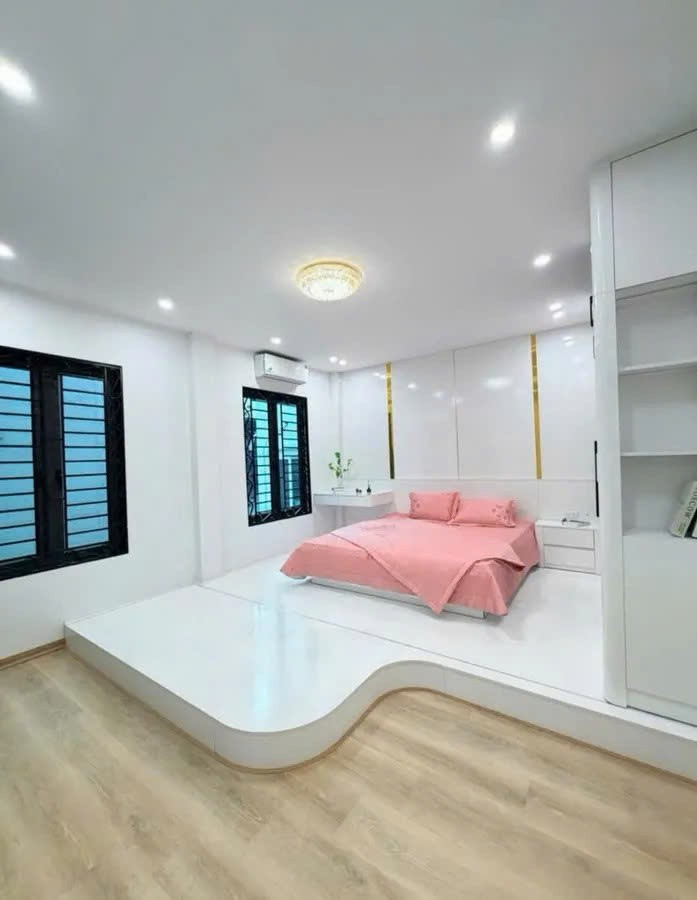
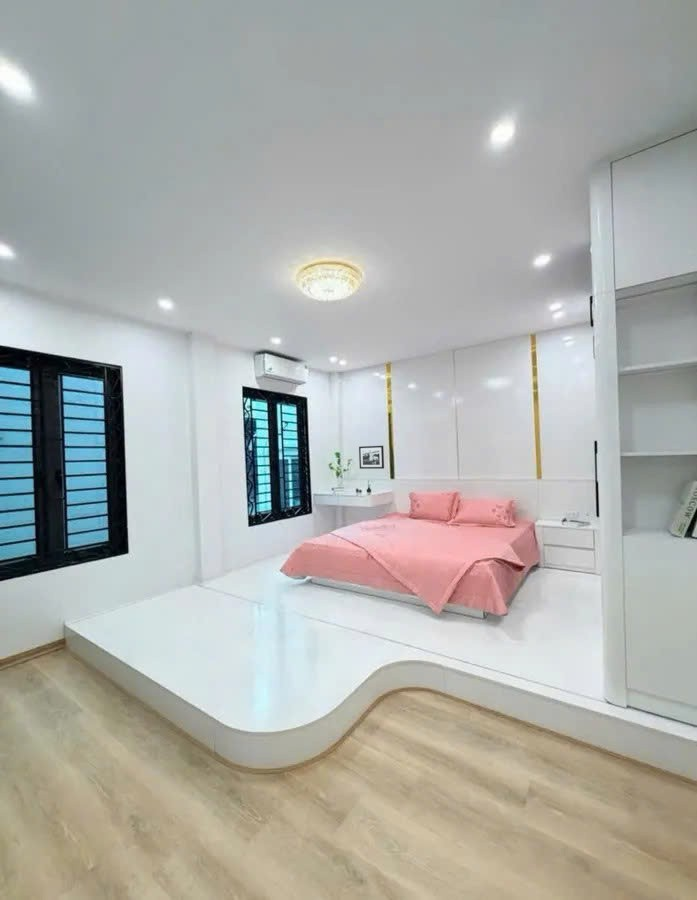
+ picture frame [358,445,385,470]
